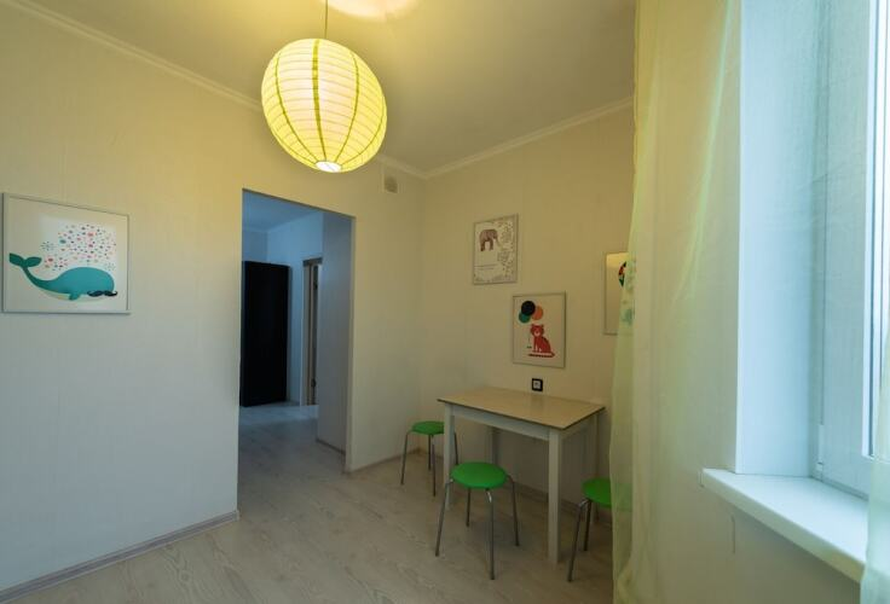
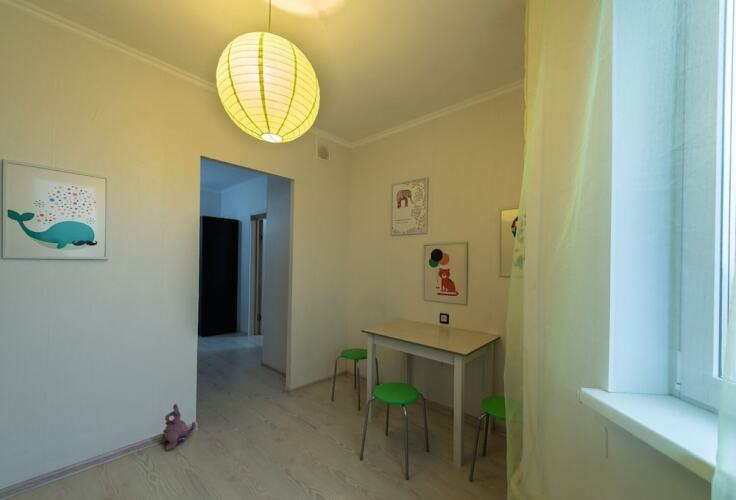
+ plush toy [160,403,196,453]
